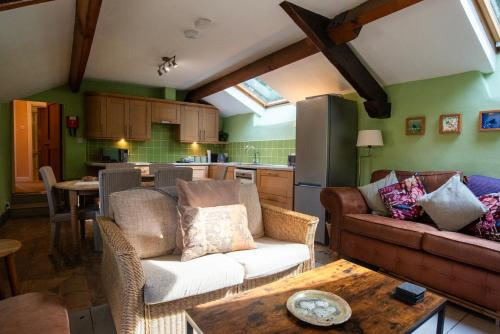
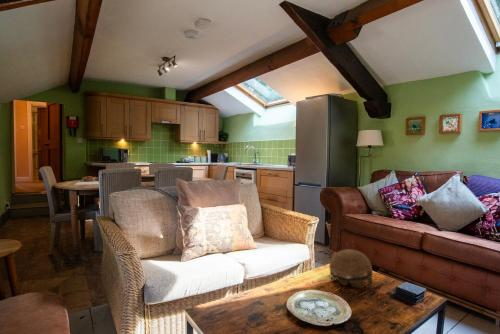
+ decorative bowl [327,248,374,290]
